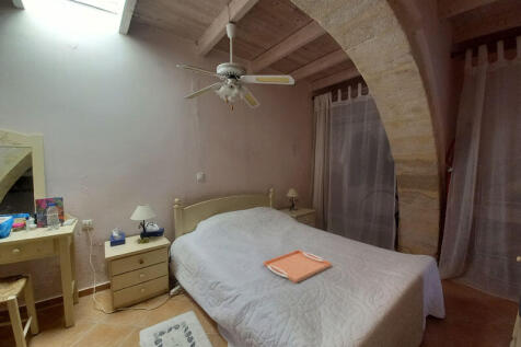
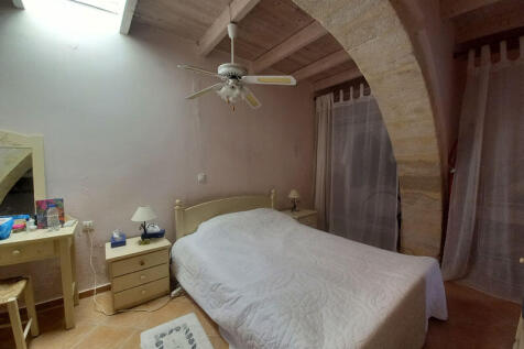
- serving tray [263,248,333,284]
